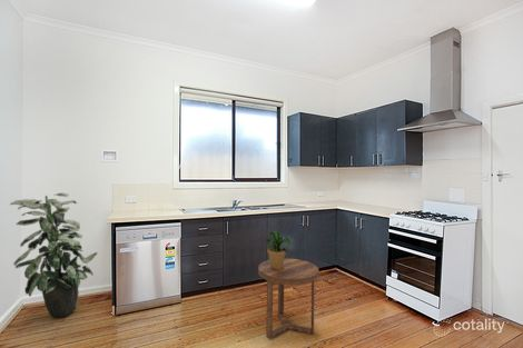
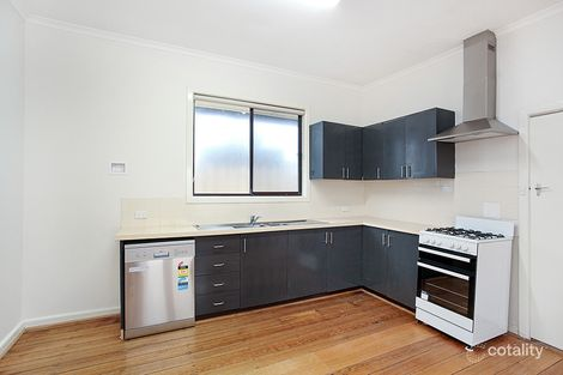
- side table [257,257,319,340]
- potted plant [260,230,293,269]
- indoor plant [9,192,99,319]
